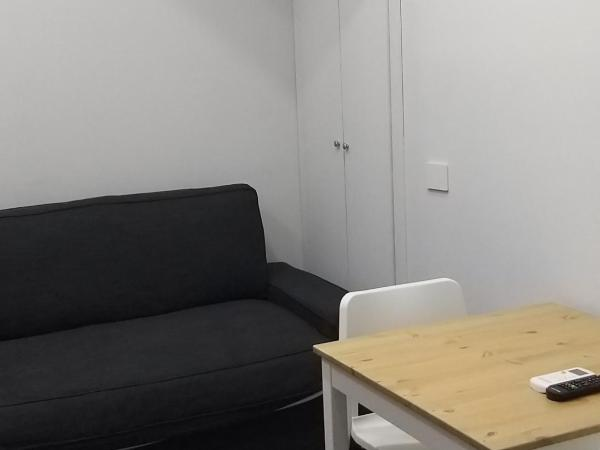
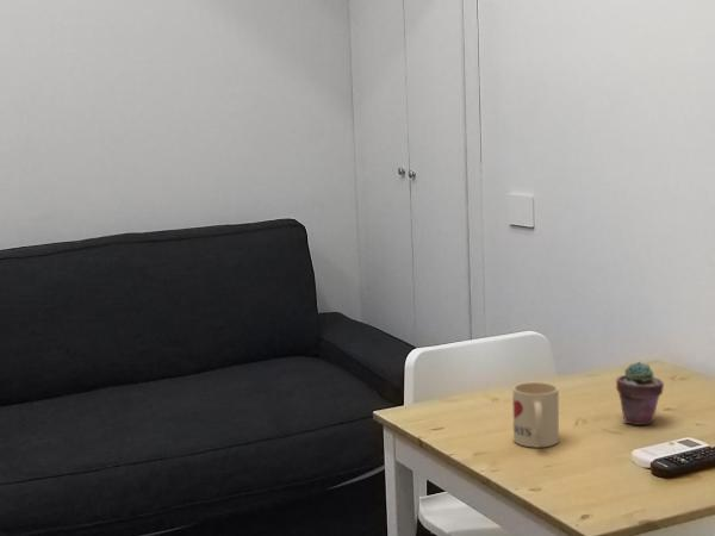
+ mug [511,381,560,448]
+ potted succulent [615,361,665,426]
